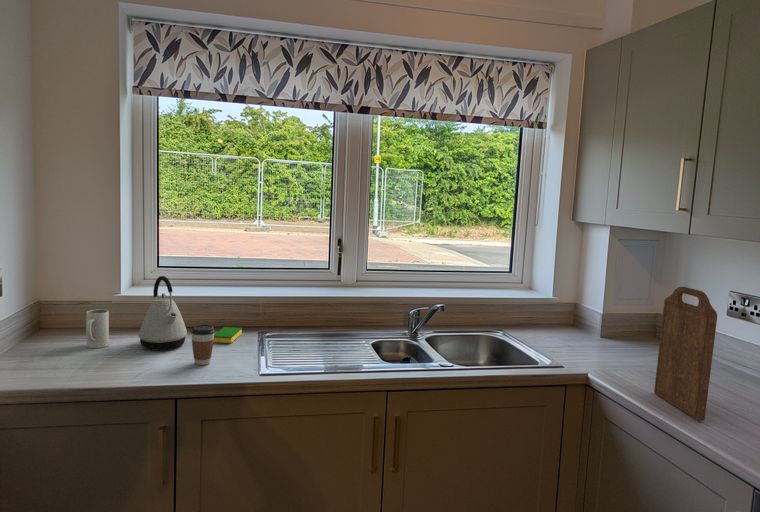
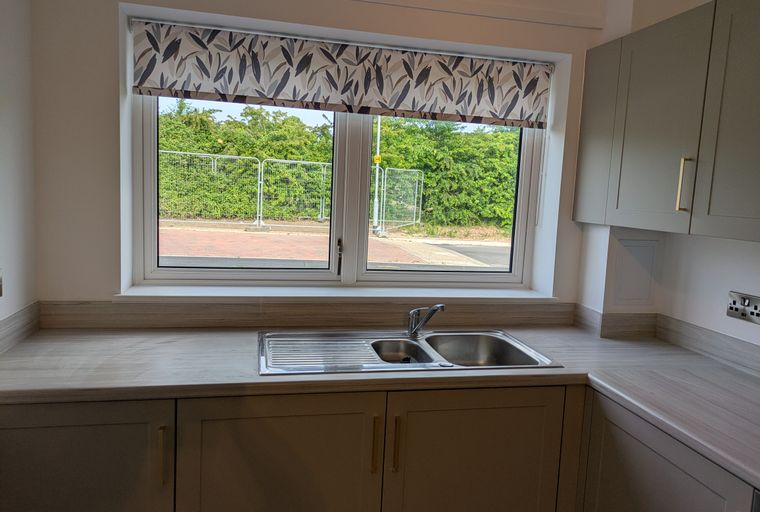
- cutting board [653,286,718,422]
- dish sponge [213,326,243,344]
- mug [85,309,110,349]
- kettle [137,275,188,351]
- coffee cup [190,324,216,366]
